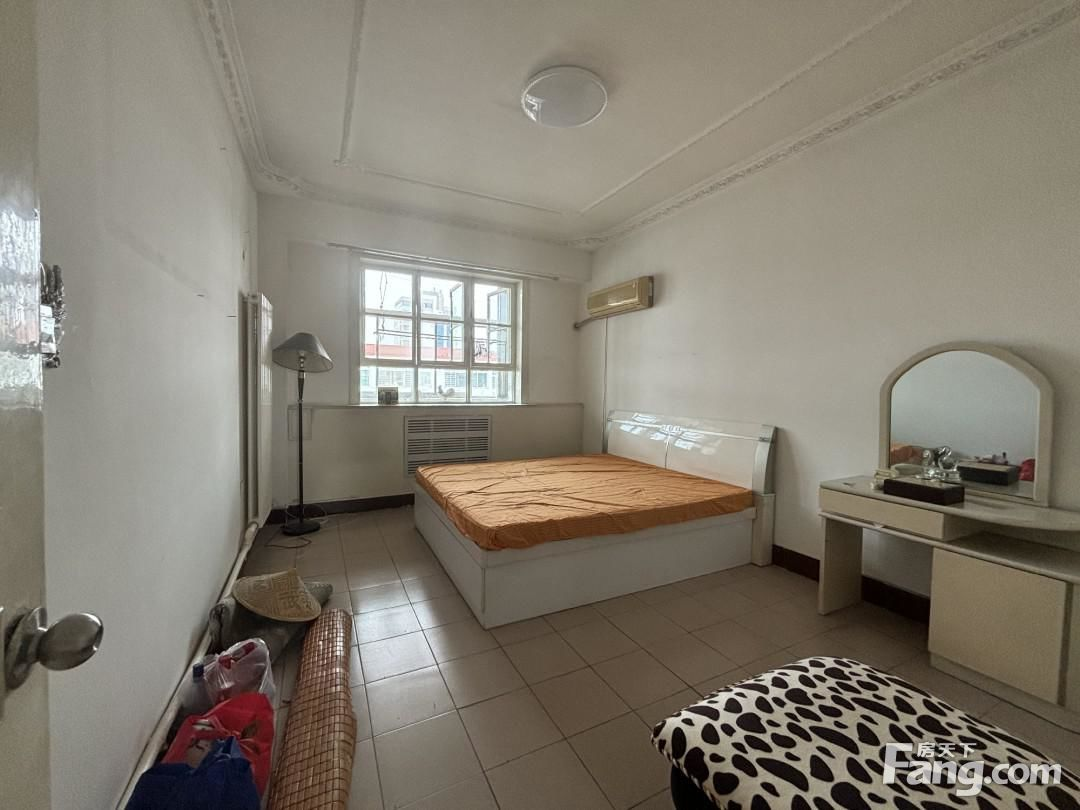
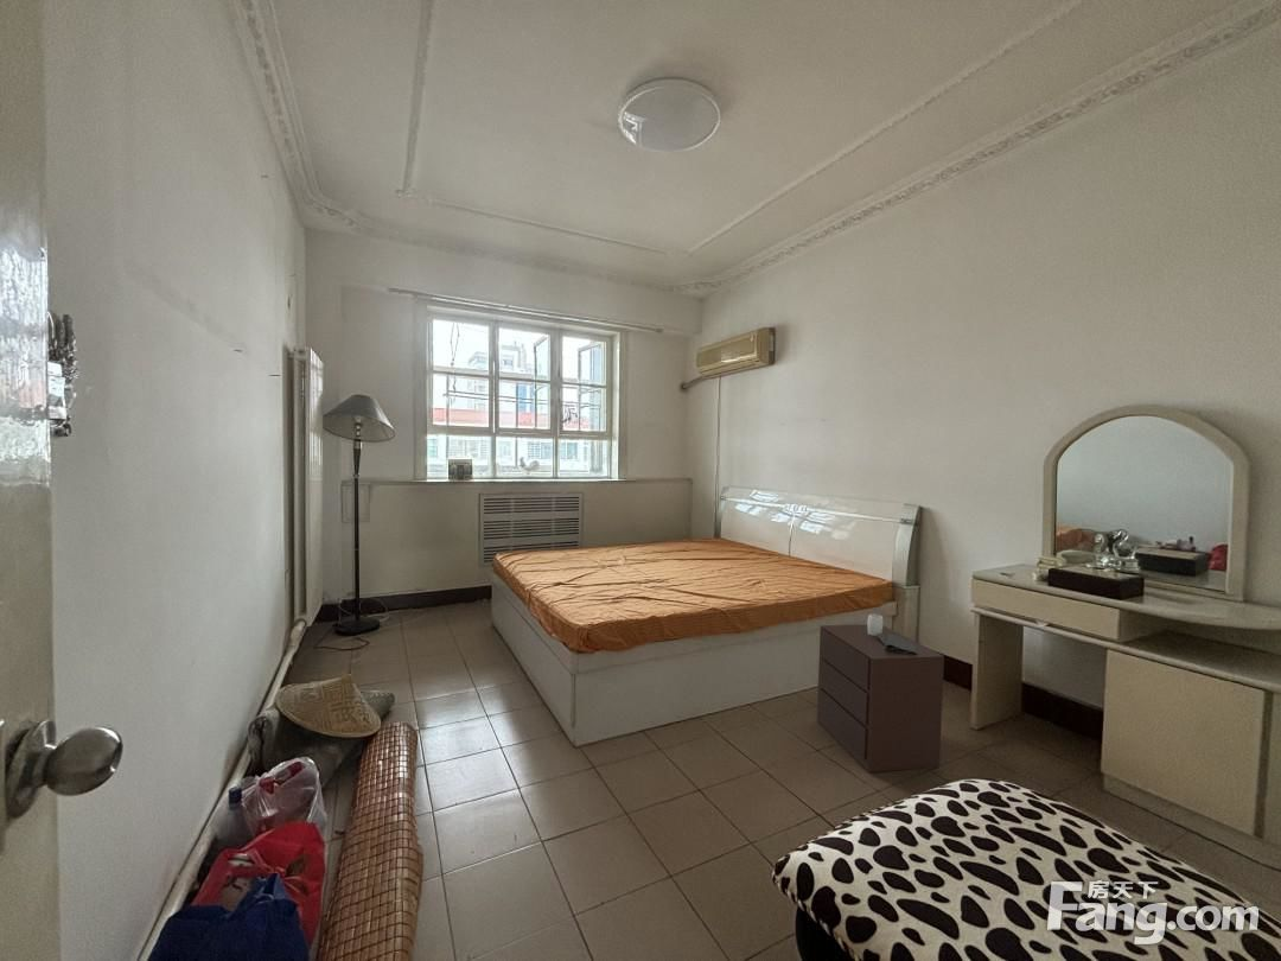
+ nightstand [816,613,945,774]
